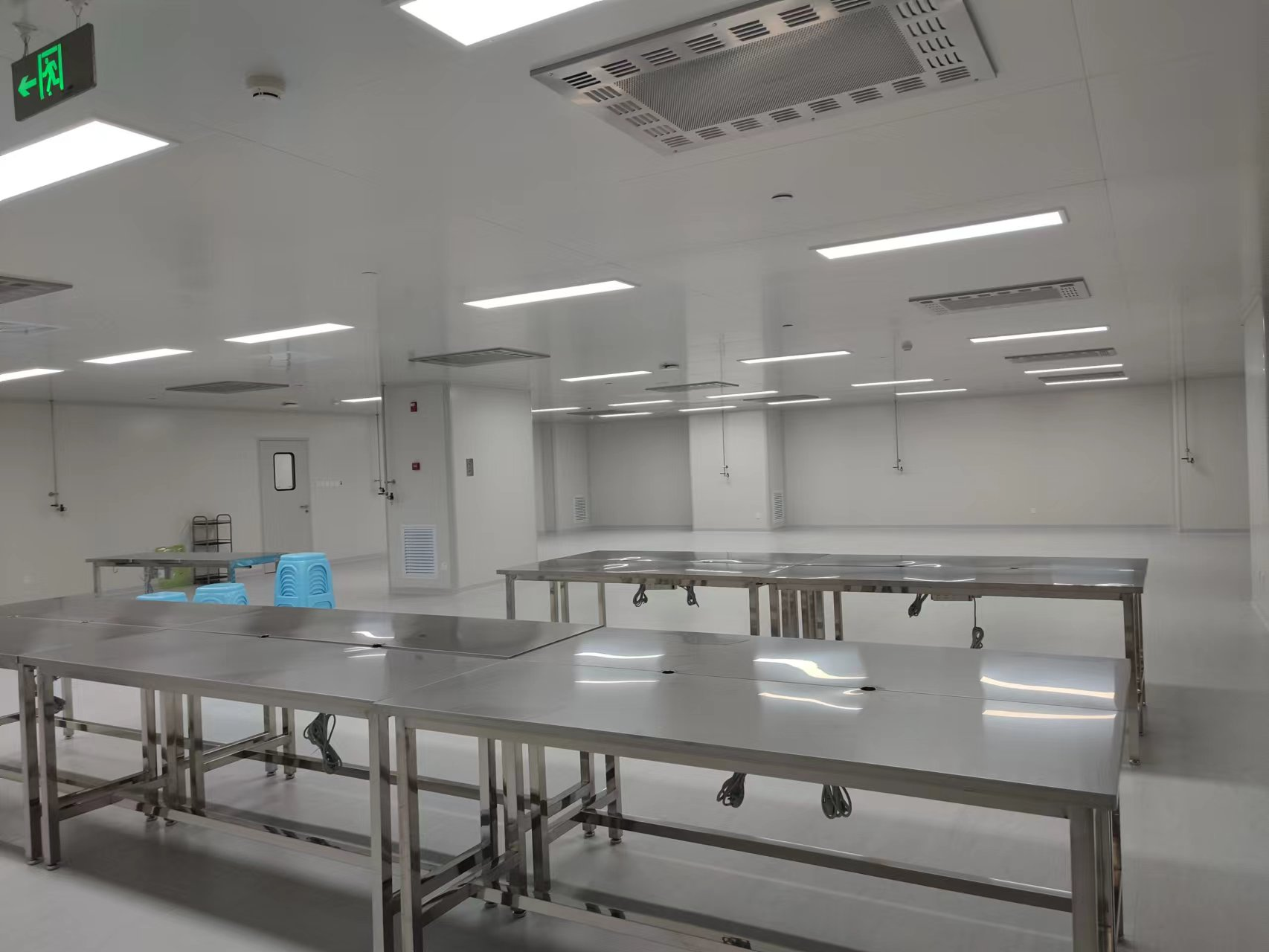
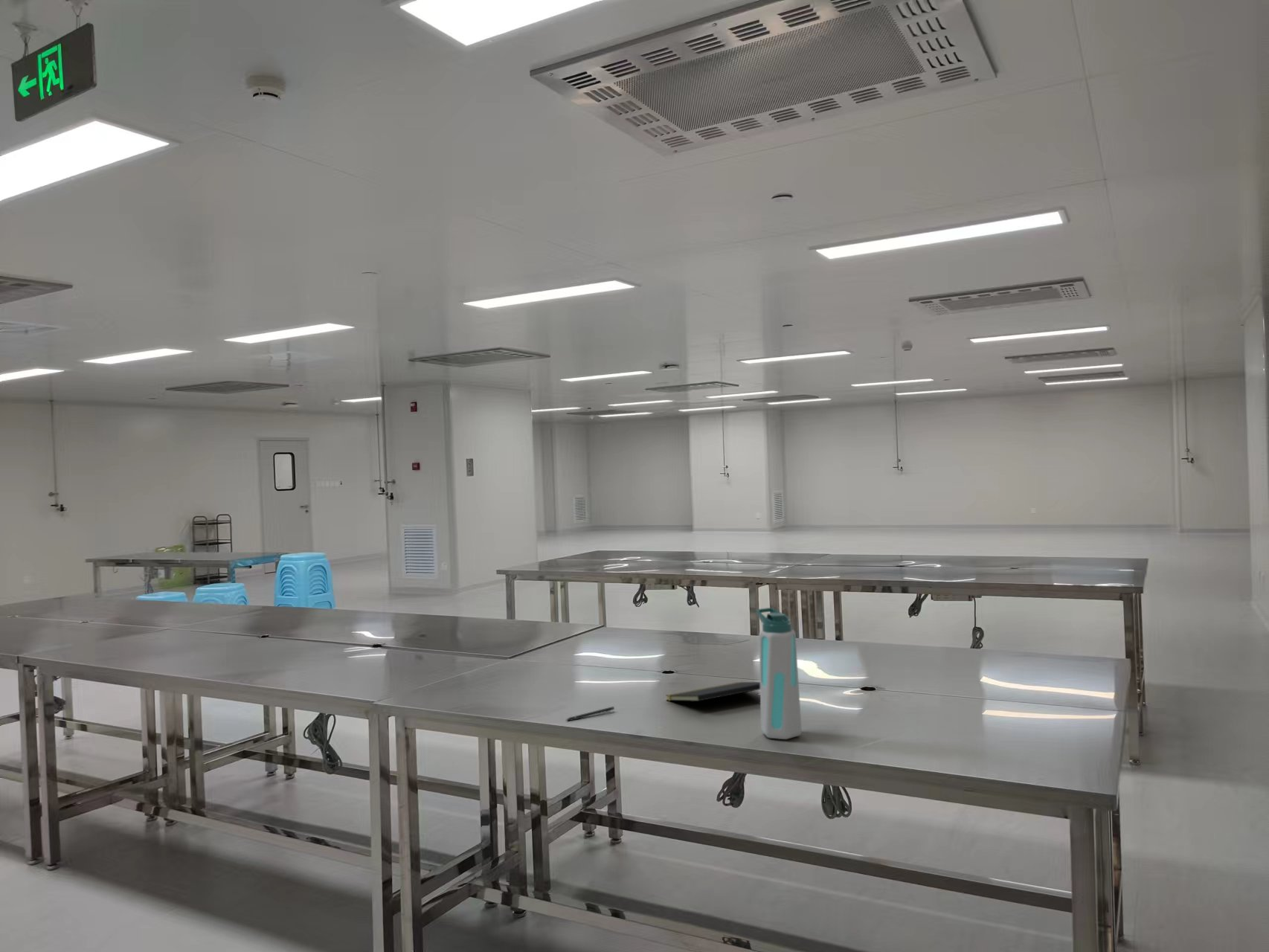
+ pen [565,706,615,721]
+ notepad [665,681,760,702]
+ water bottle [755,607,803,740]
